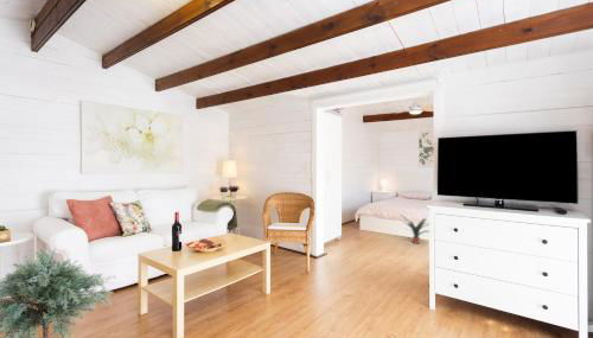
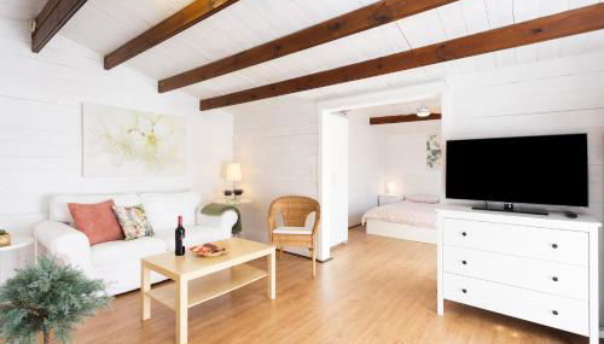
- potted plant [400,213,429,245]
